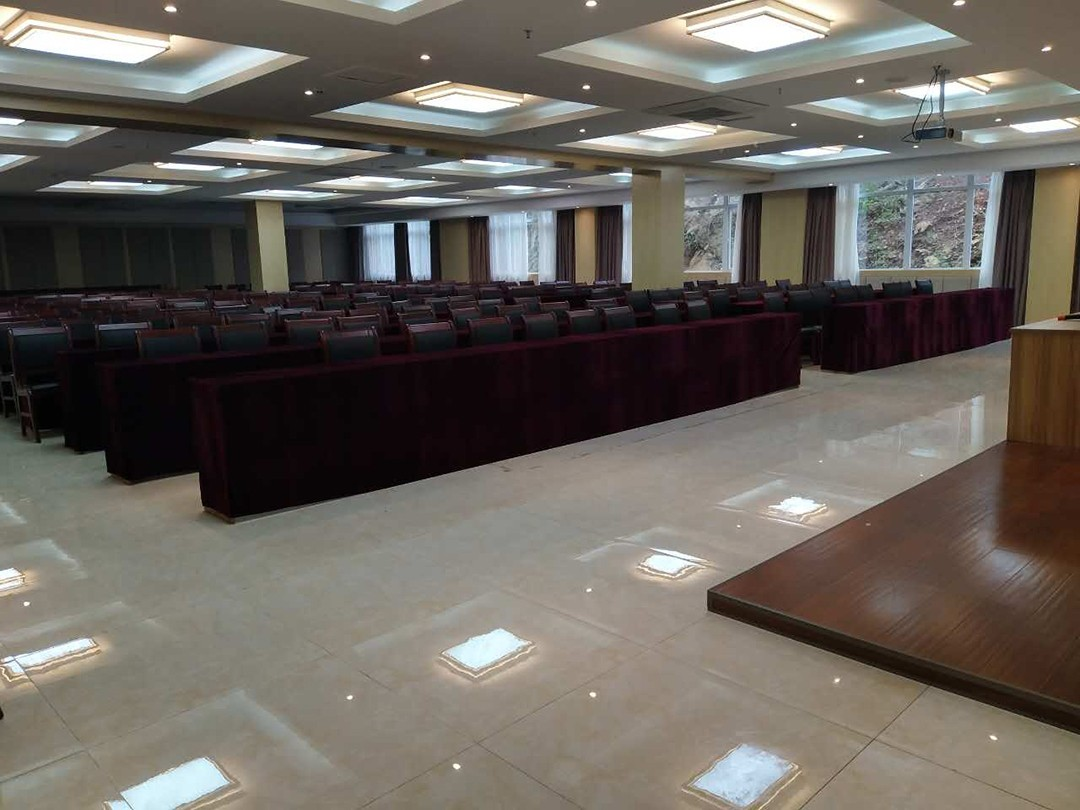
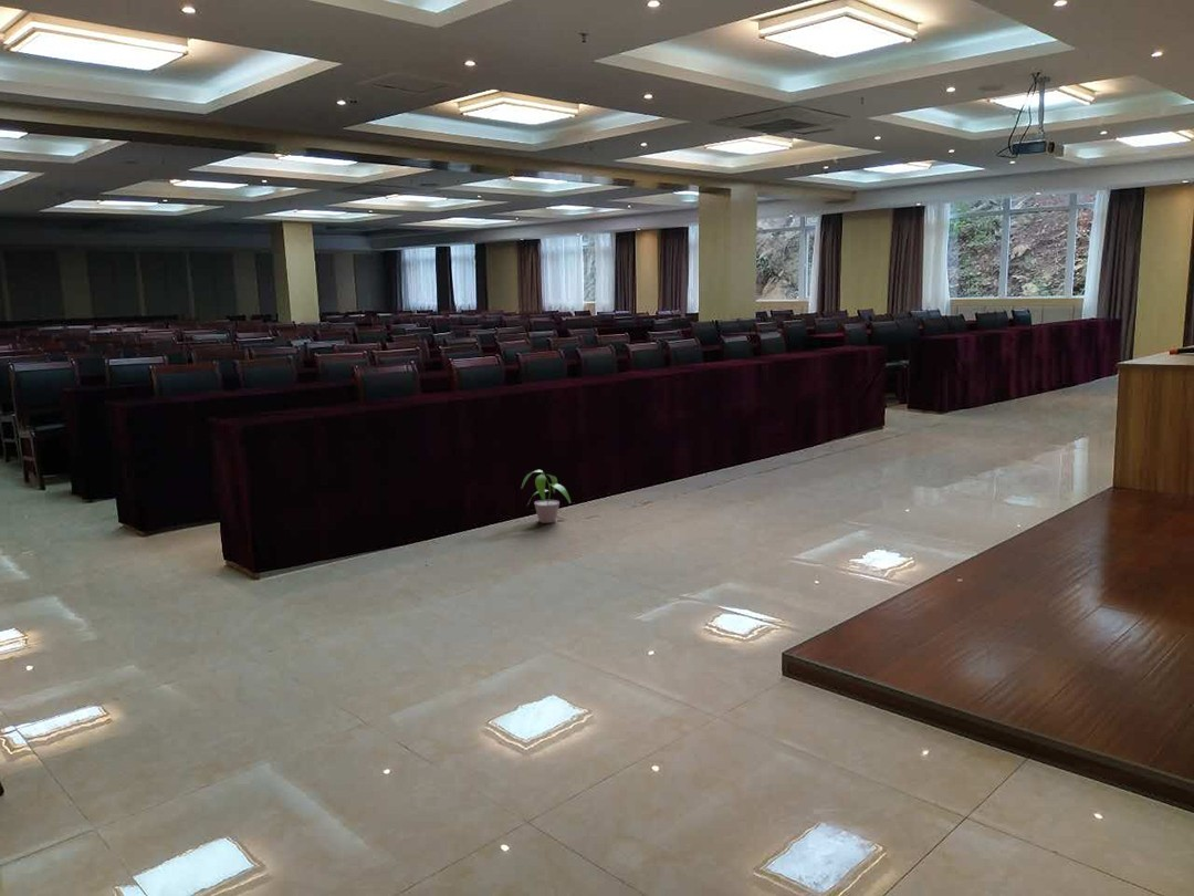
+ potted plant [520,469,572,524]
